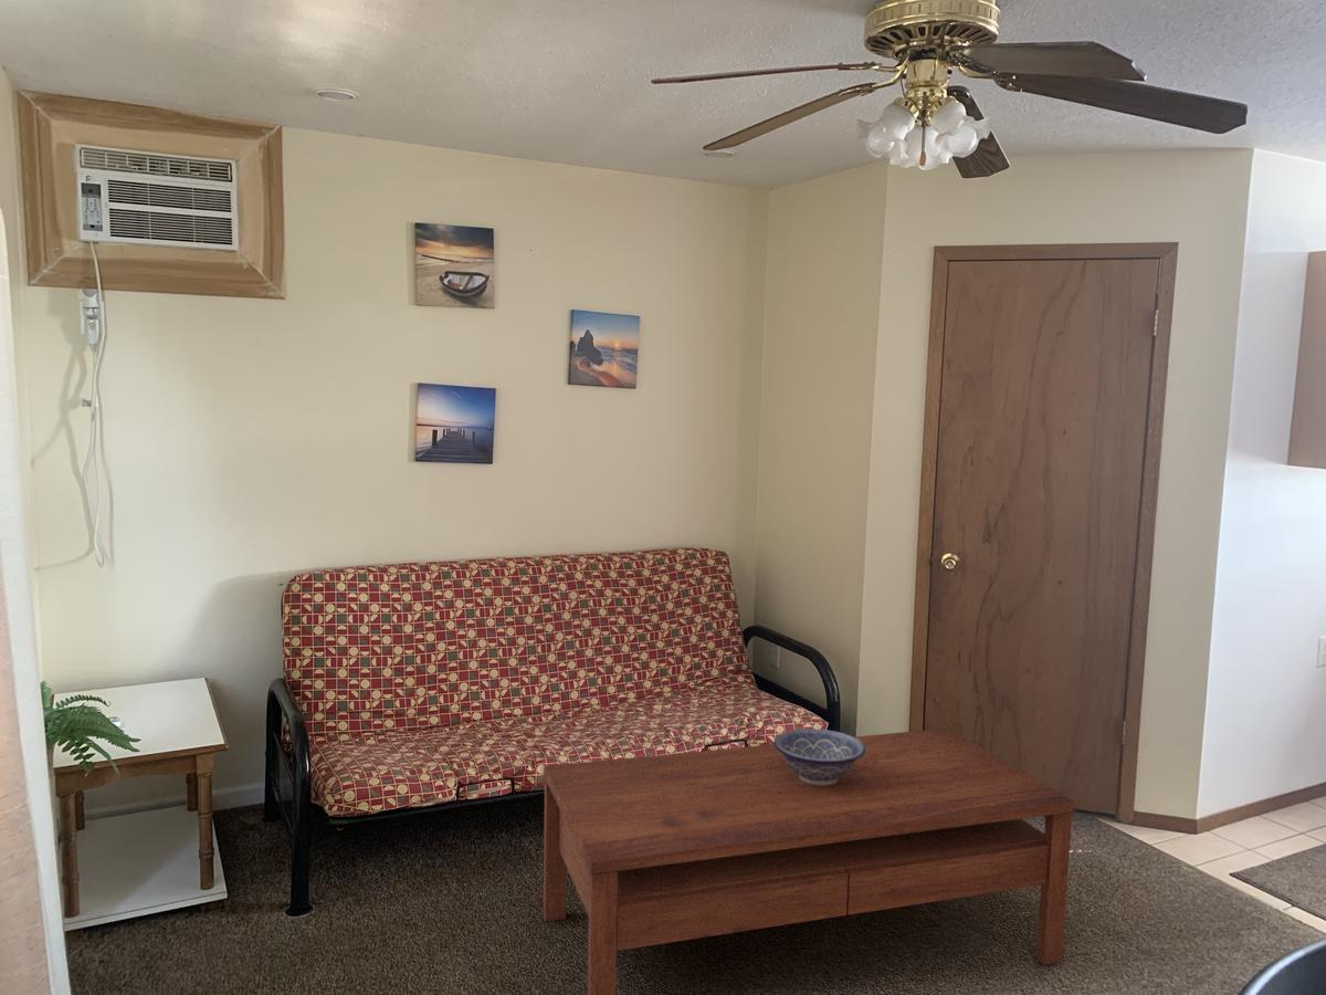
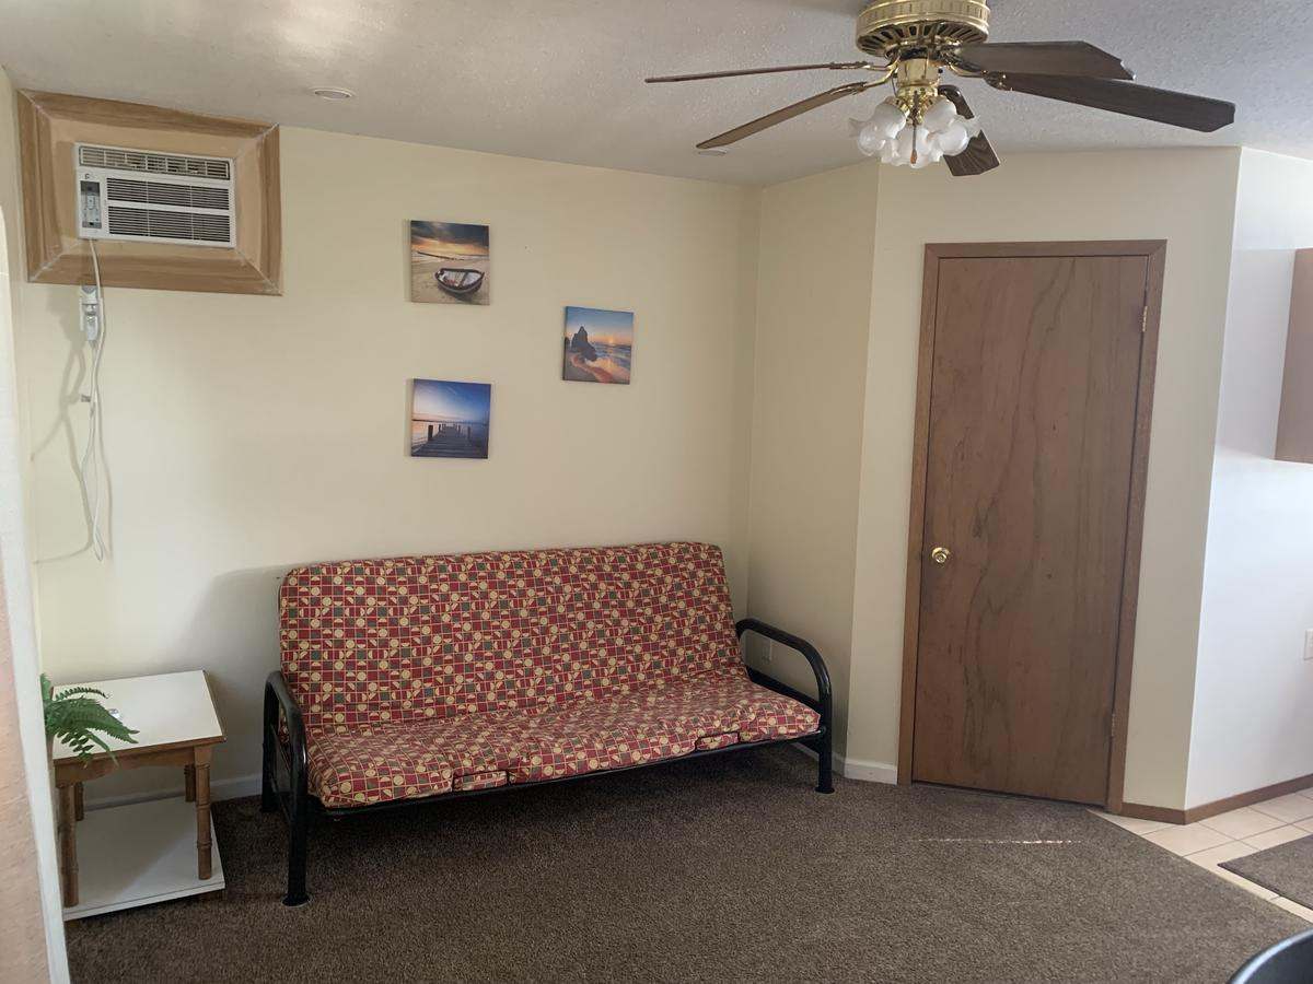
- coffee table [543,727,1075,995]
- decorative bowl [772,727,866,785]
